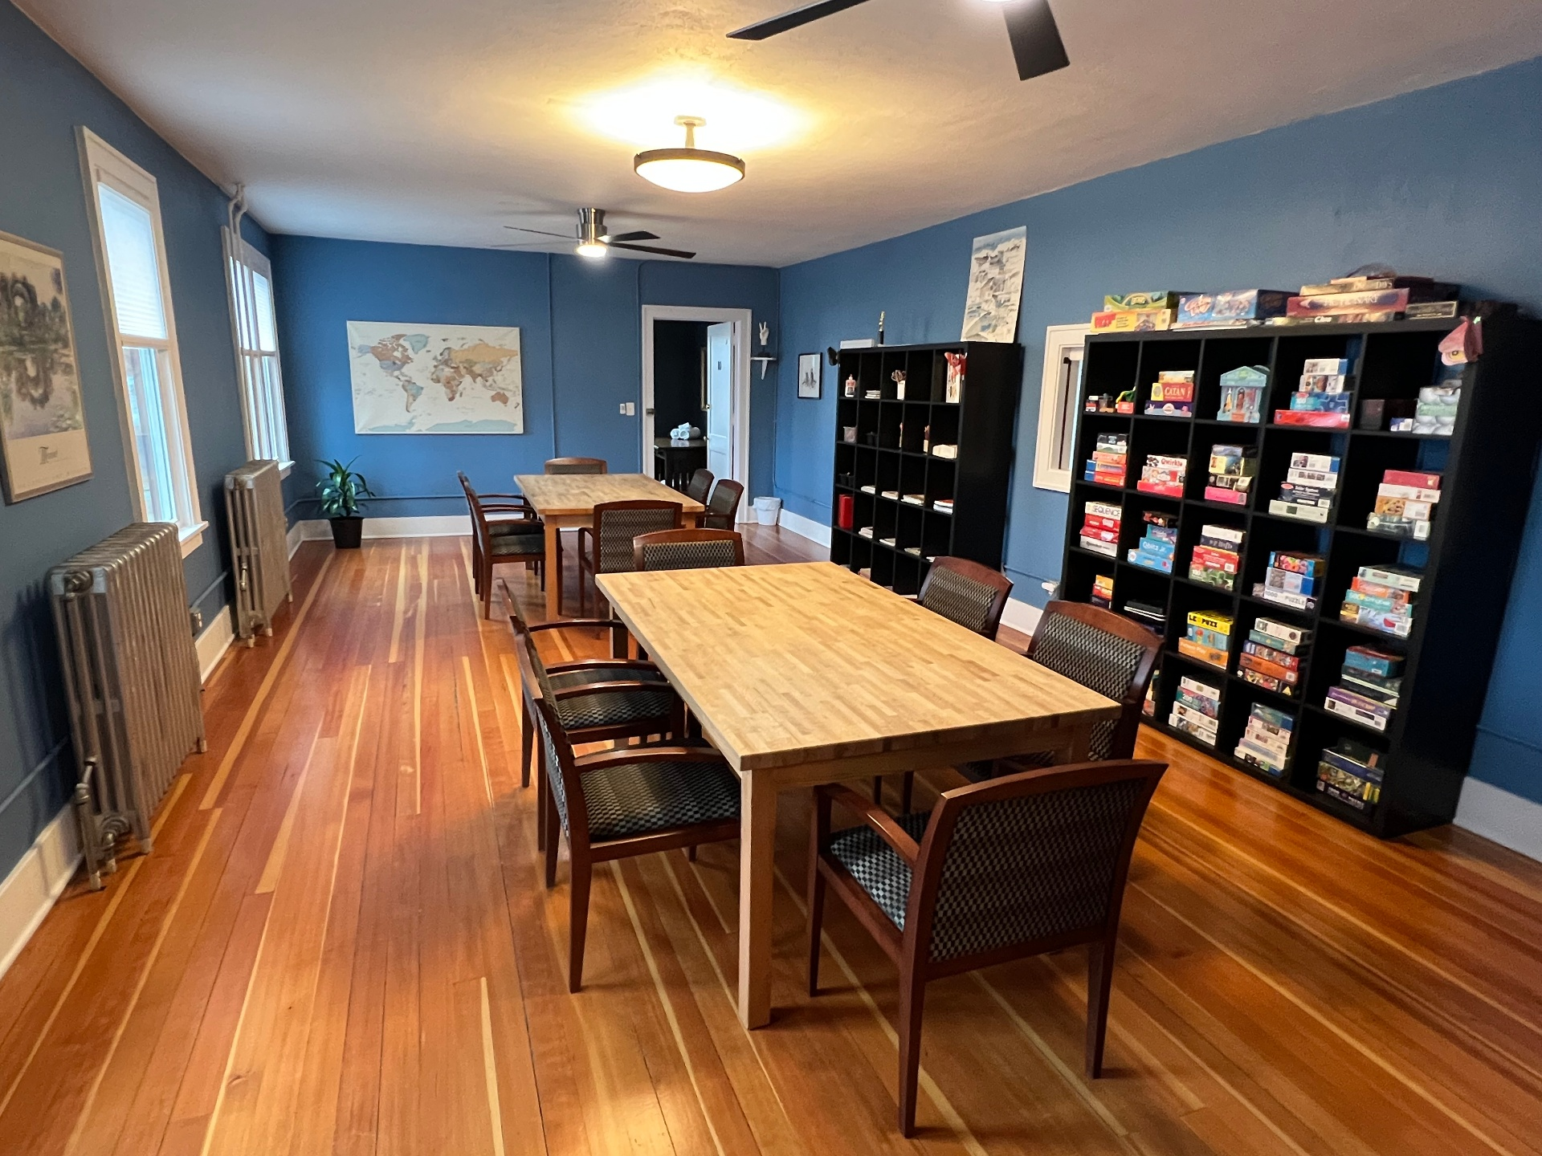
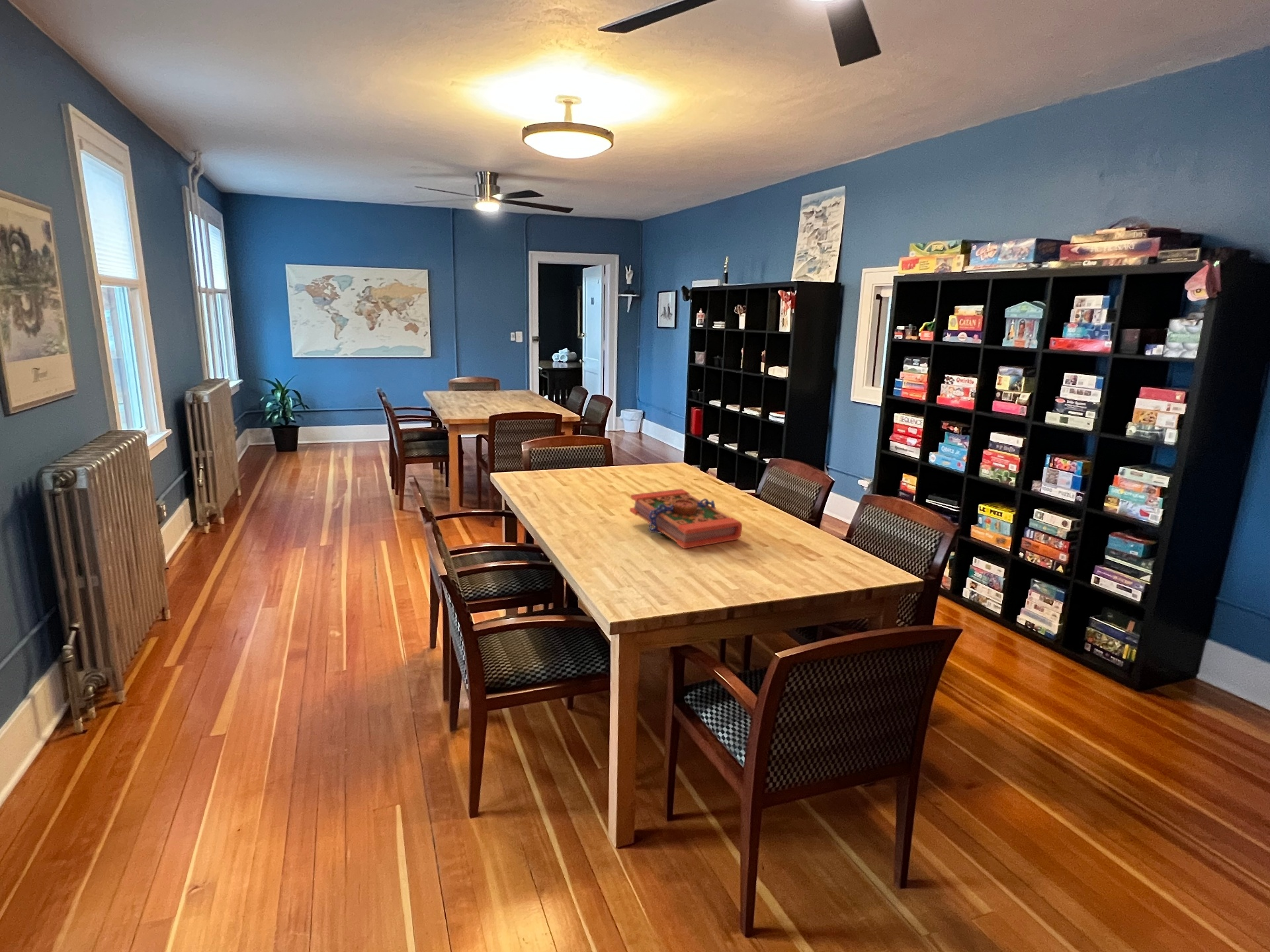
+ book [629,488,743,549]
